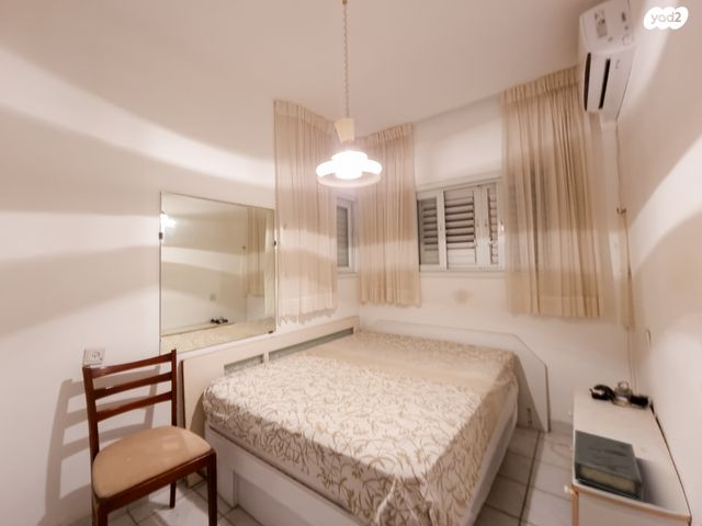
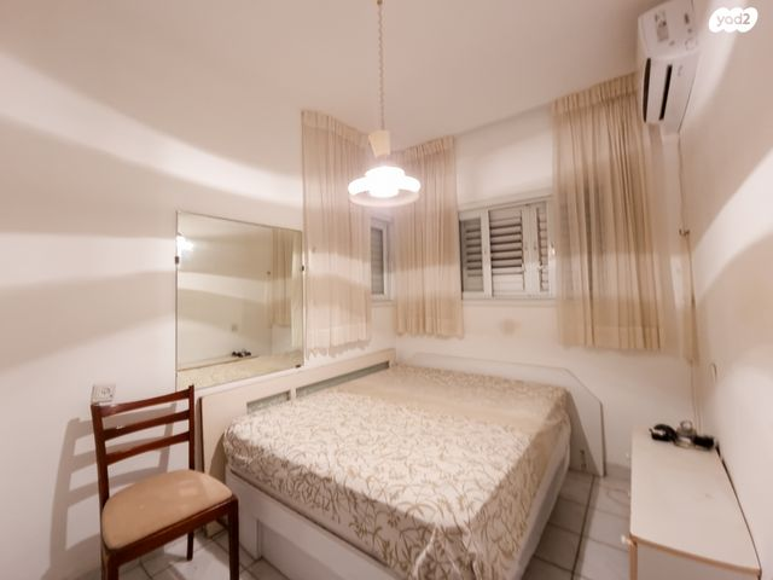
- book [573,428,645,503]
